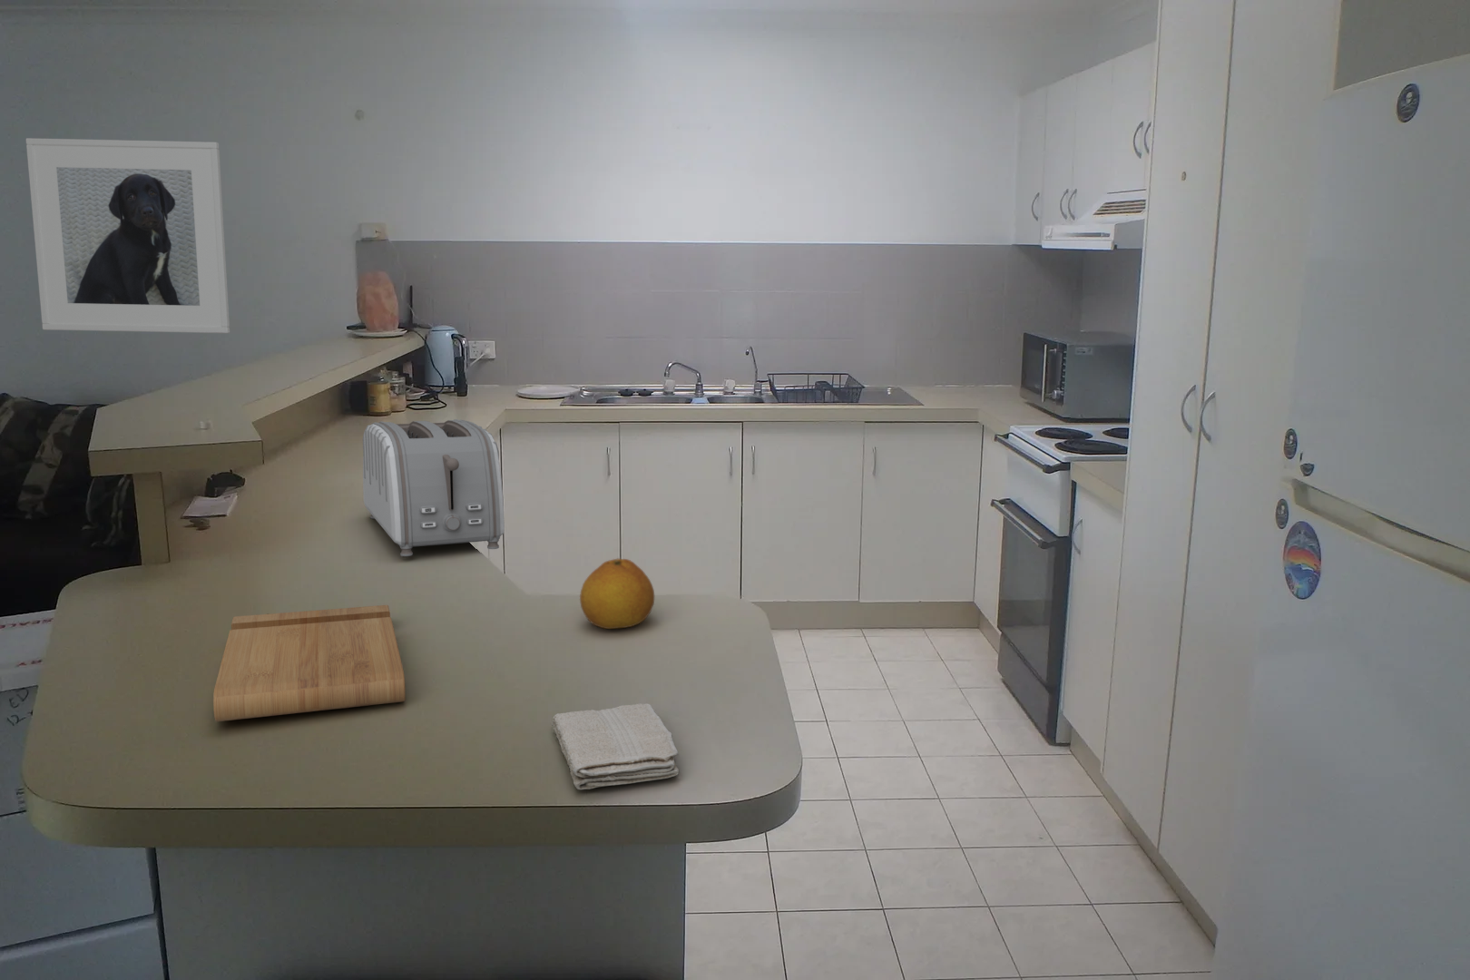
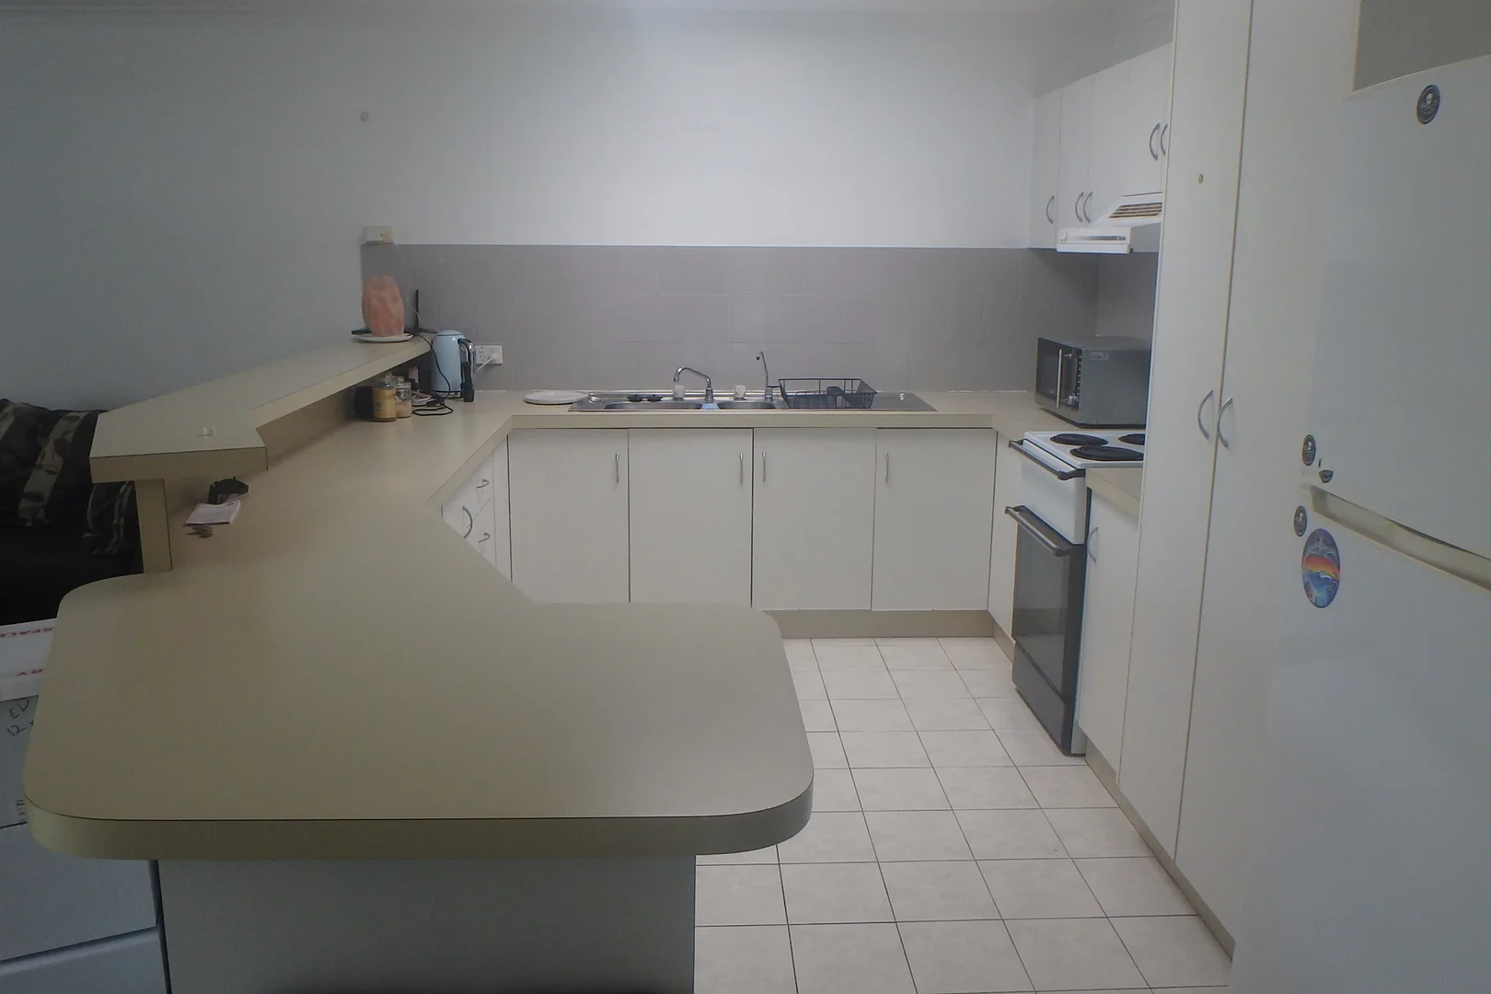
- toaster [362,418,505,557]
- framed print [25,137,231,334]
- fruit [579,558,655,630]
- washcloth [551,702,679,791]
- cutting board [212,605,407,722]
